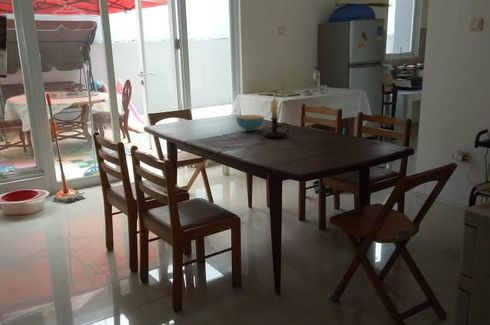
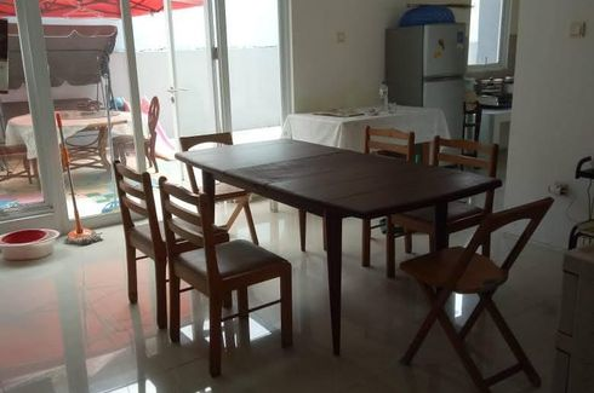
- cereal bowl [235,114,265,132]
- candle holder [263,93,290,139]
